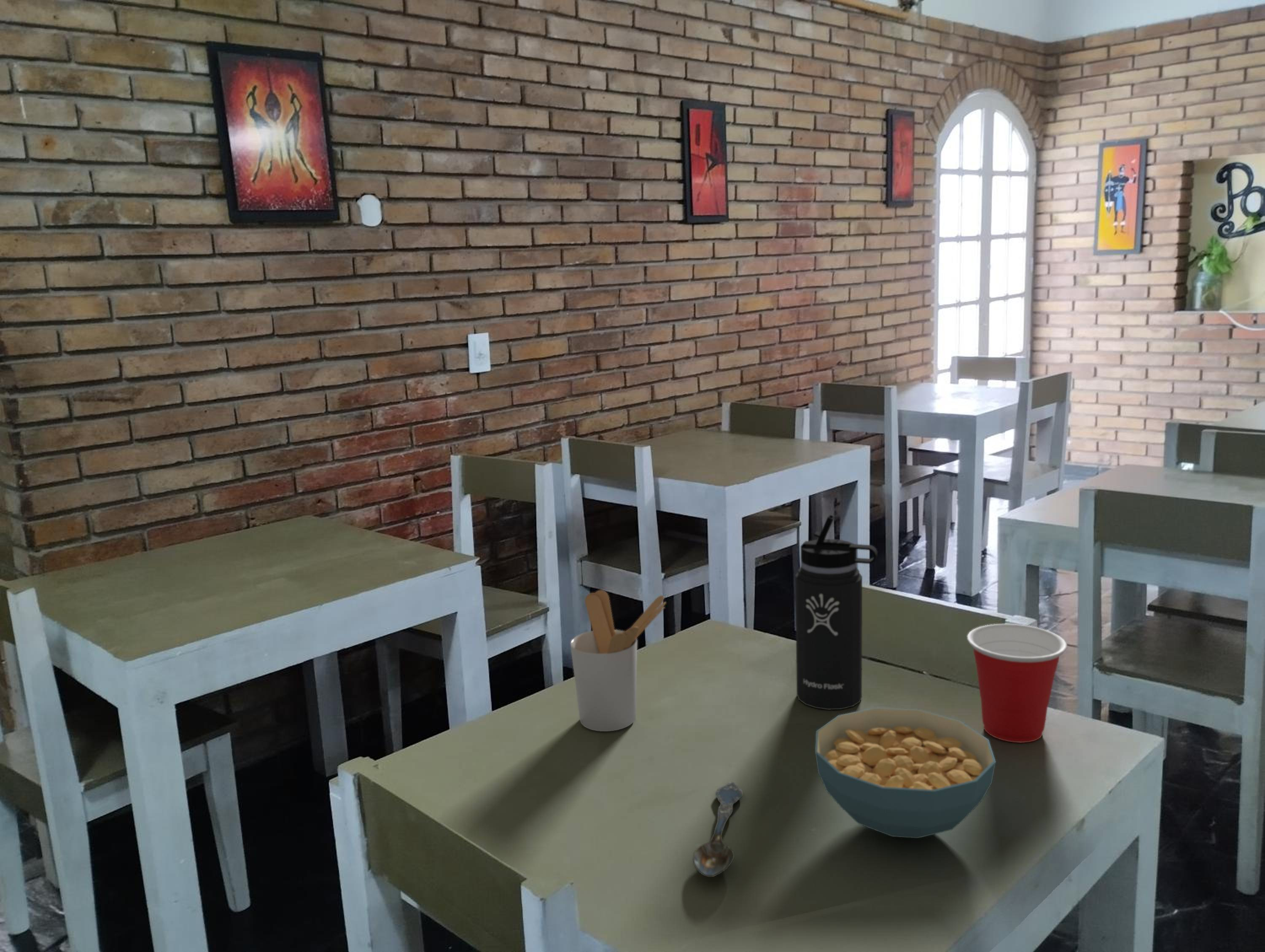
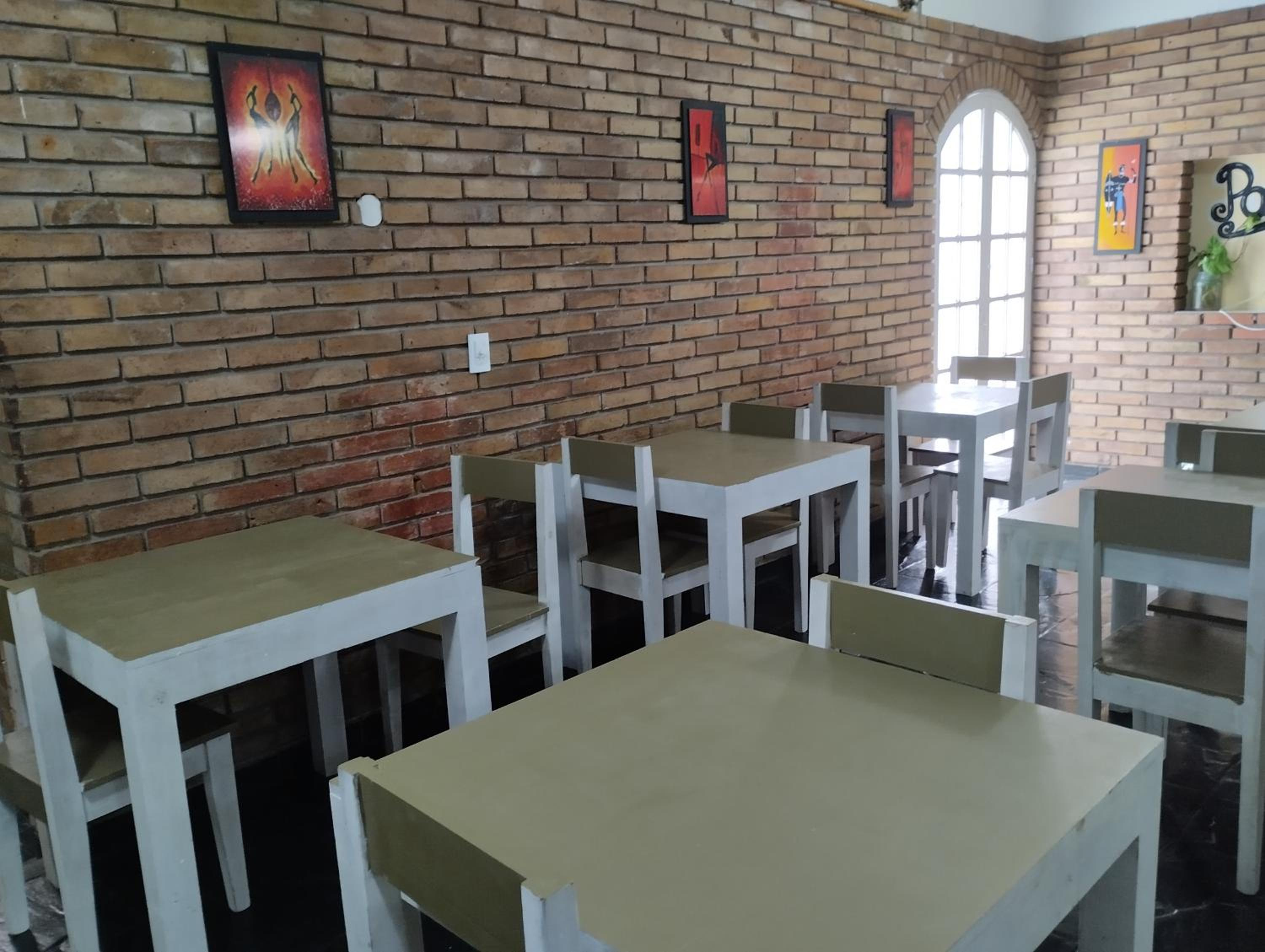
- spoon [692,782,743,877]
- cup [966,624,1068,743]
- thermos bottle [795,514,878,710]
- utensil holder [570,590,666,732]
- cereal bowl [815,707,996,839]
